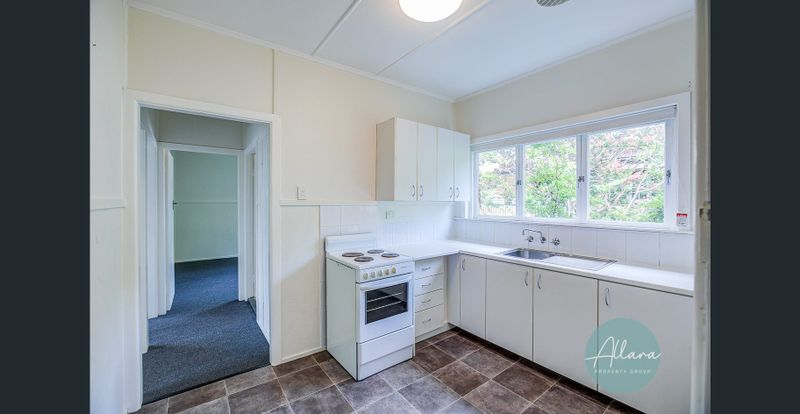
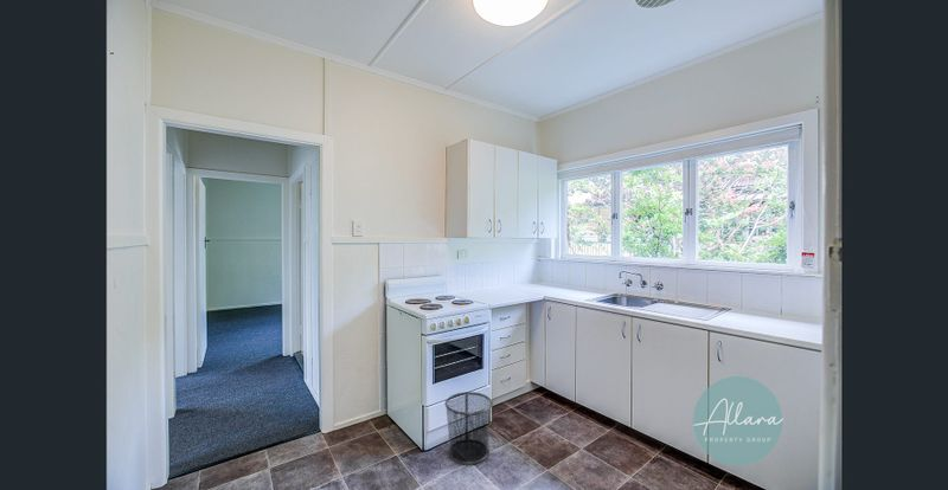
+ waste bin [444,391,494,465]
